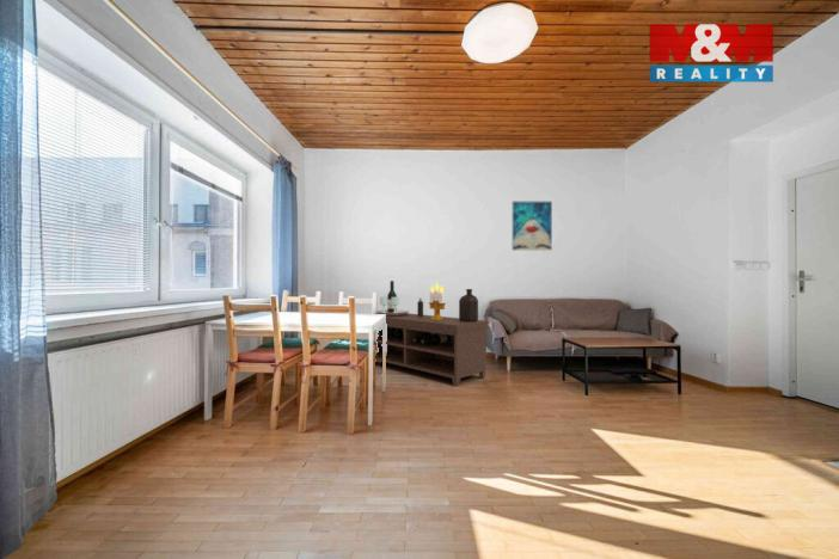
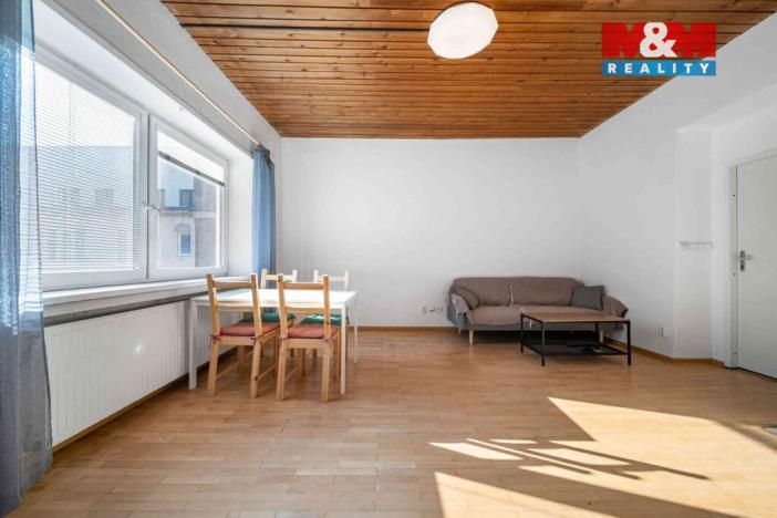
- sideboard [374,280,489,387]
- wall art [512,201,553,251]
